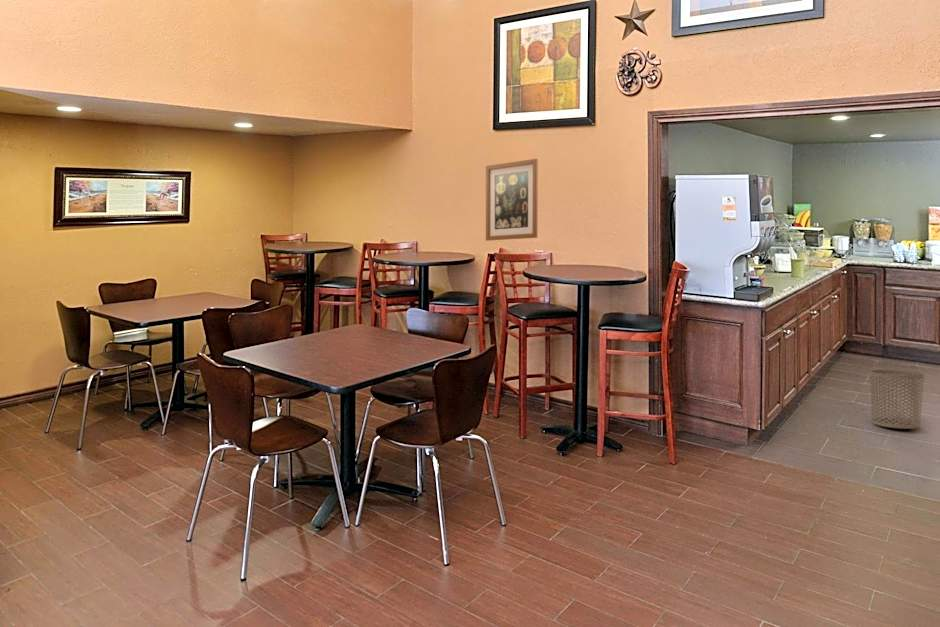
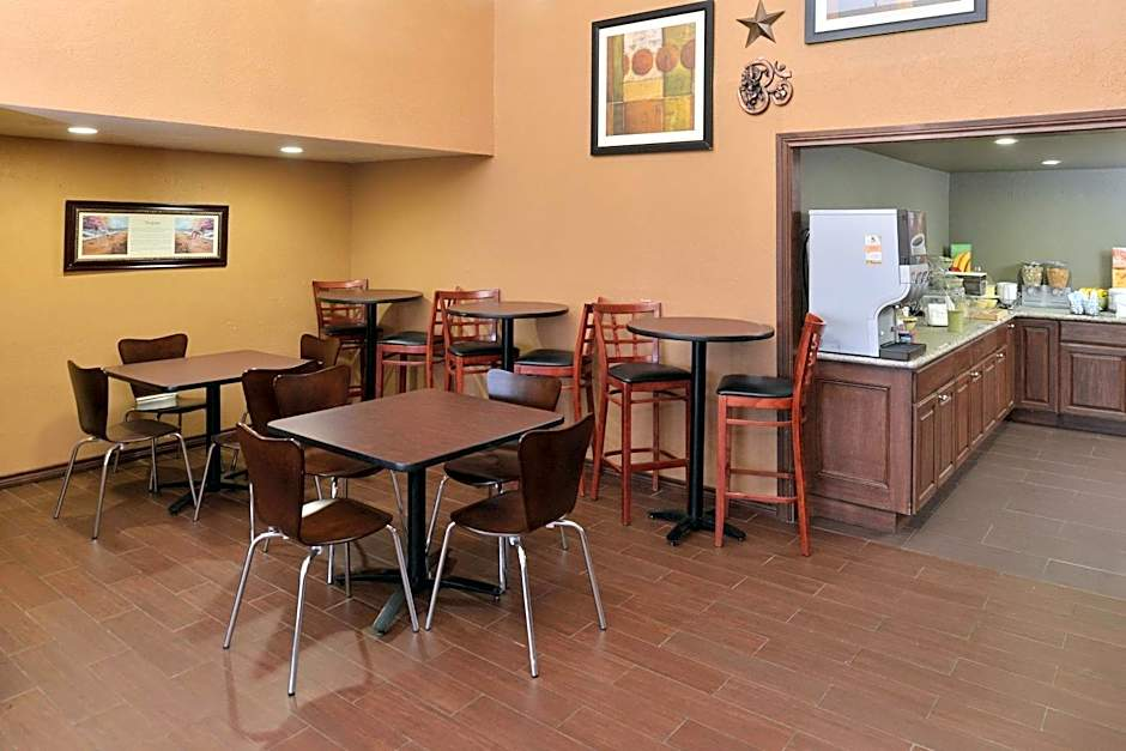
- wall art [485,158,539,242]
- waste bin [869,369,925,430]
